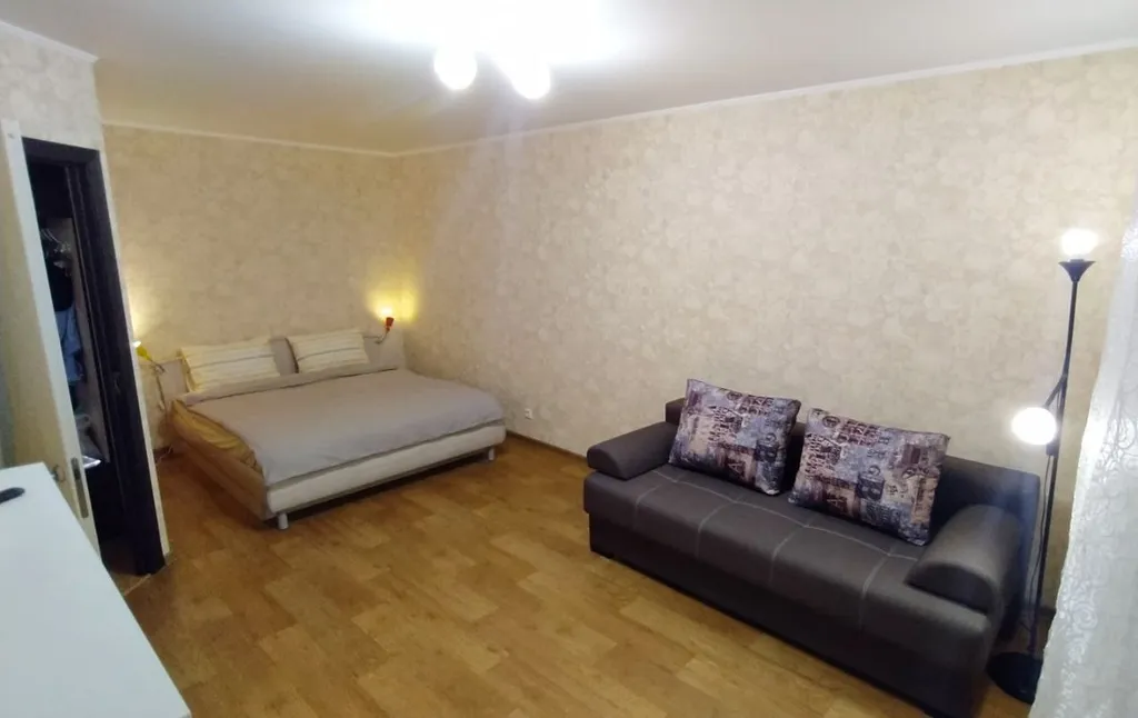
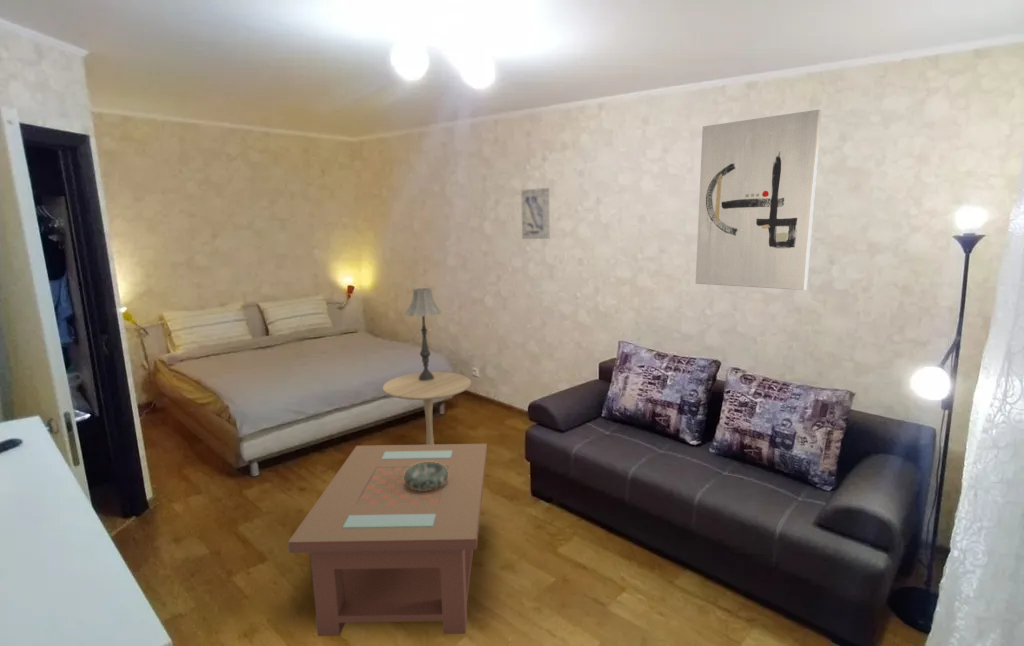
+ coffee table [287,443,488,637]
+ side table [382,371,472,445]
+ wall art [695,109,822,291]
+ wall art [520,187,550,240]
+ decorative bowl [404,462,448,491]
+ table lamp [404,287,443,381]
